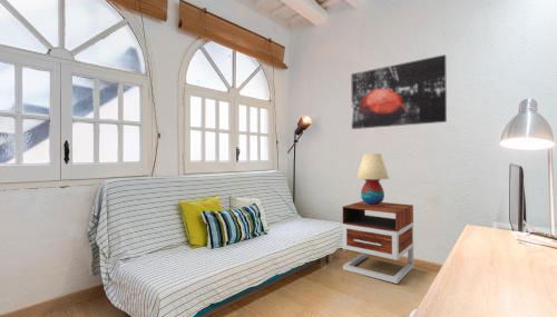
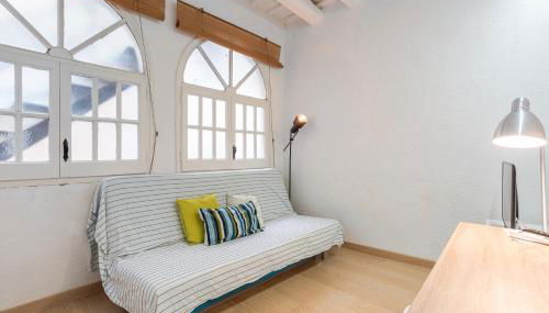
- wall art [351,53,448,130]
- nightstand [342,200,414,285]
- table lamp [355,152,390,206]
